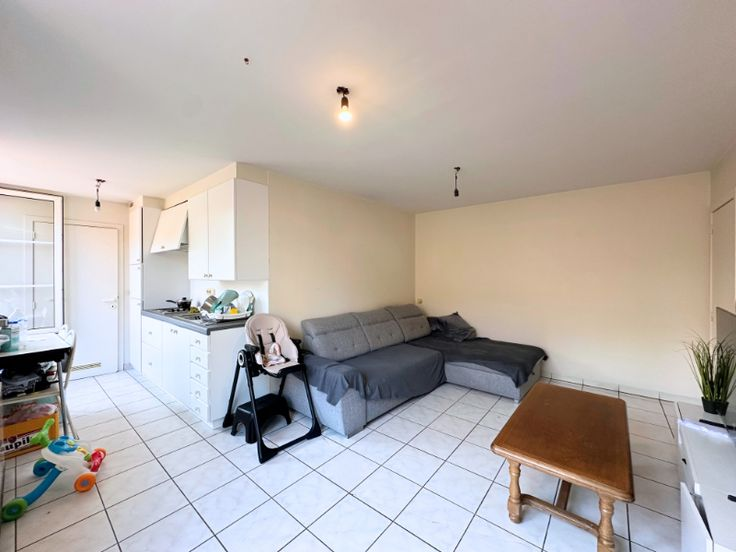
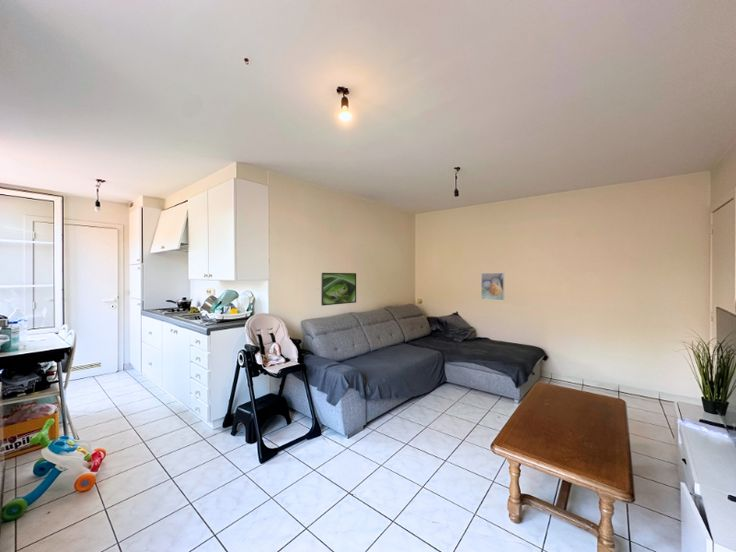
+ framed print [320,272,357,307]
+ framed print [480,272,505,301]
